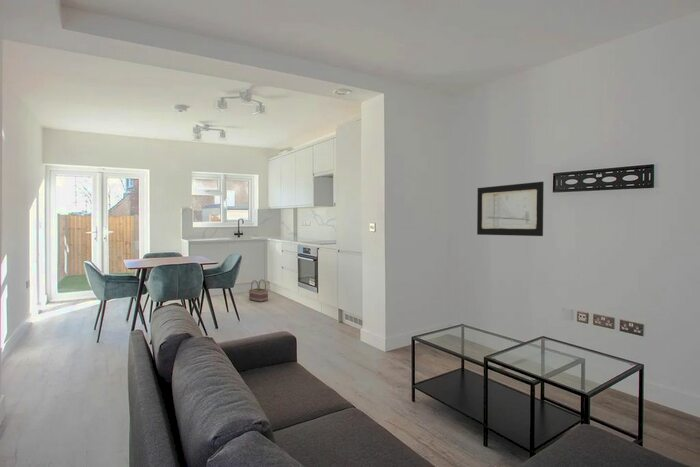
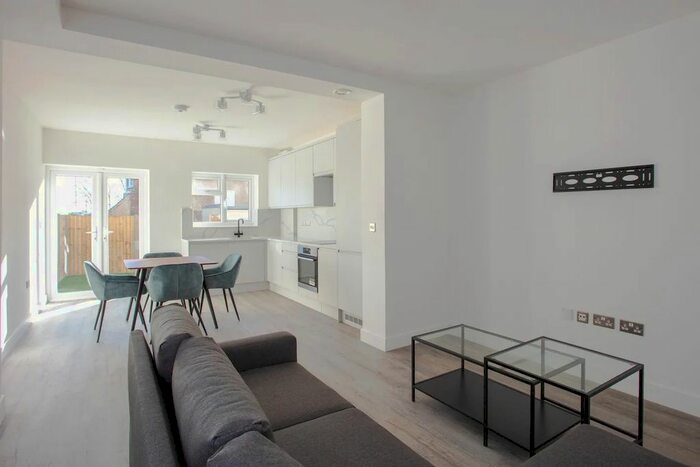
- wall art [476,181,545,237]
- basket [248,278,269,303]
